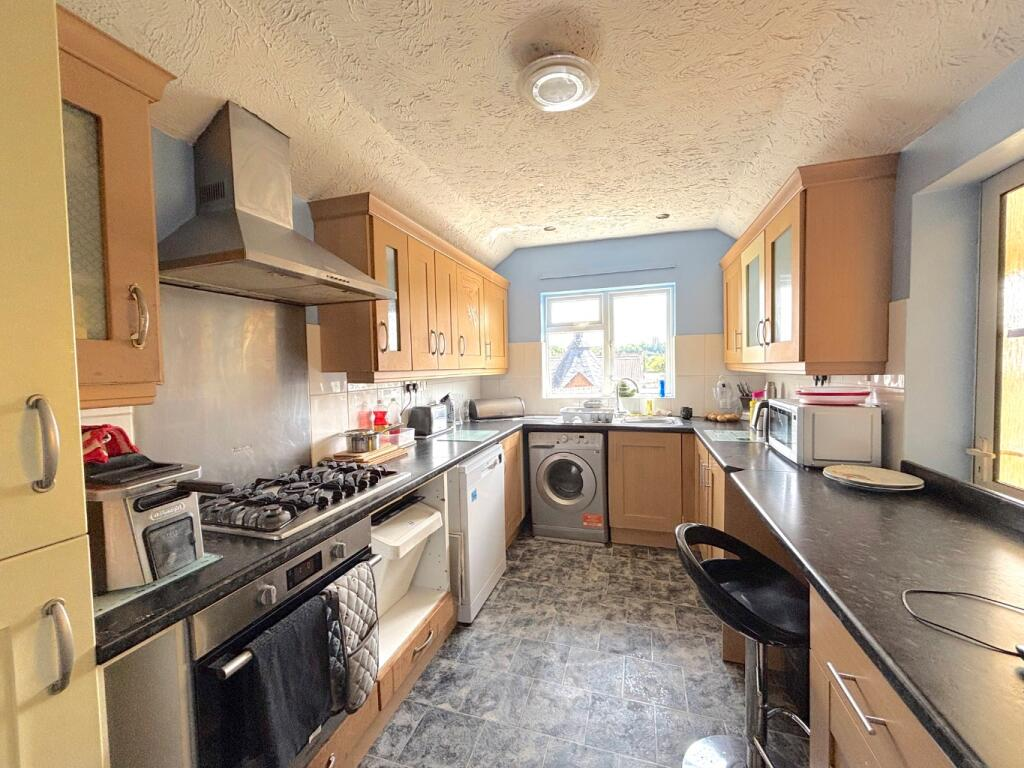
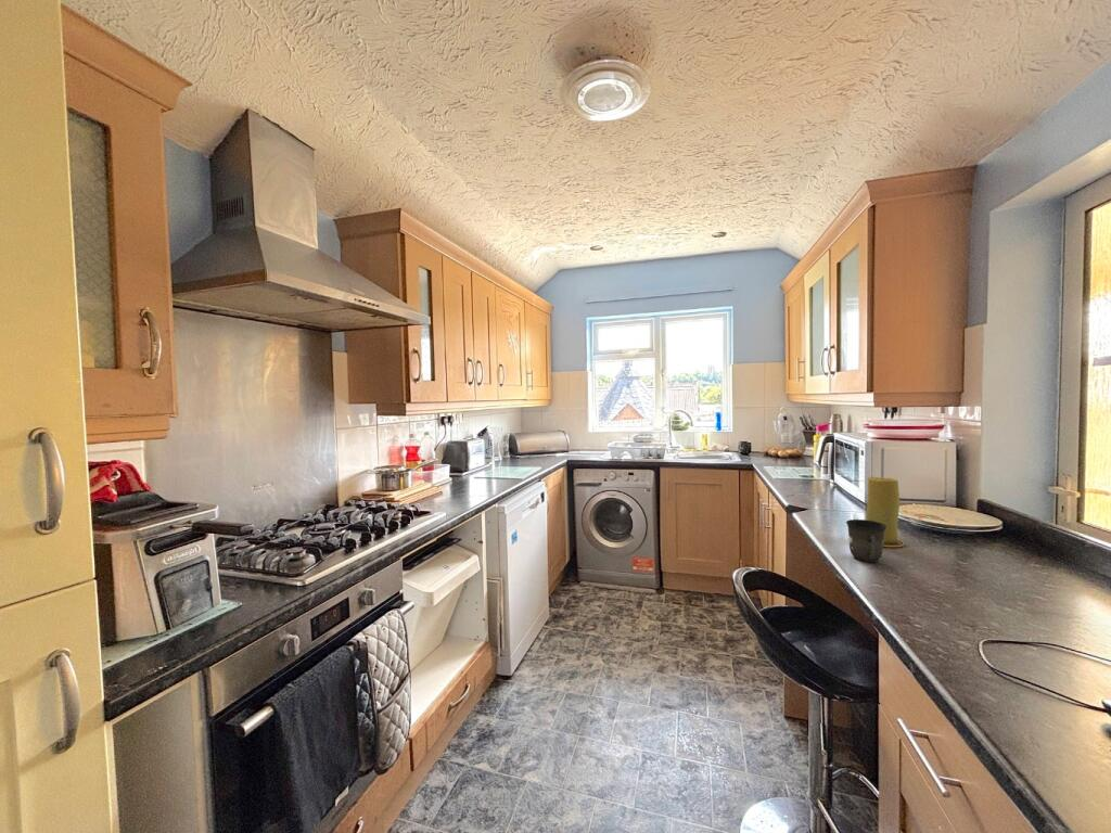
+ mug [845,518,886,563]
+ candle [865,476,905,548]
